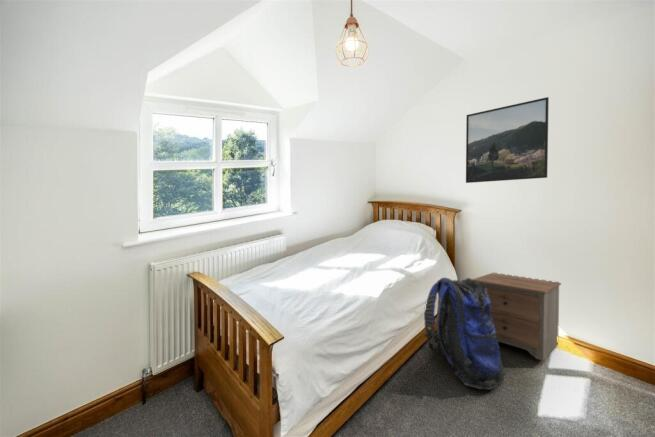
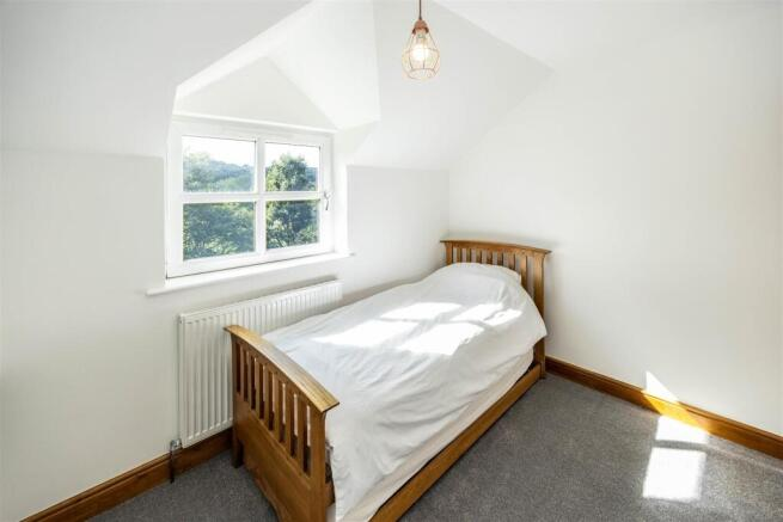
- nightstand [472,272,562,362]
- backpack [423,277,506,390]
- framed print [465,96,550,184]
